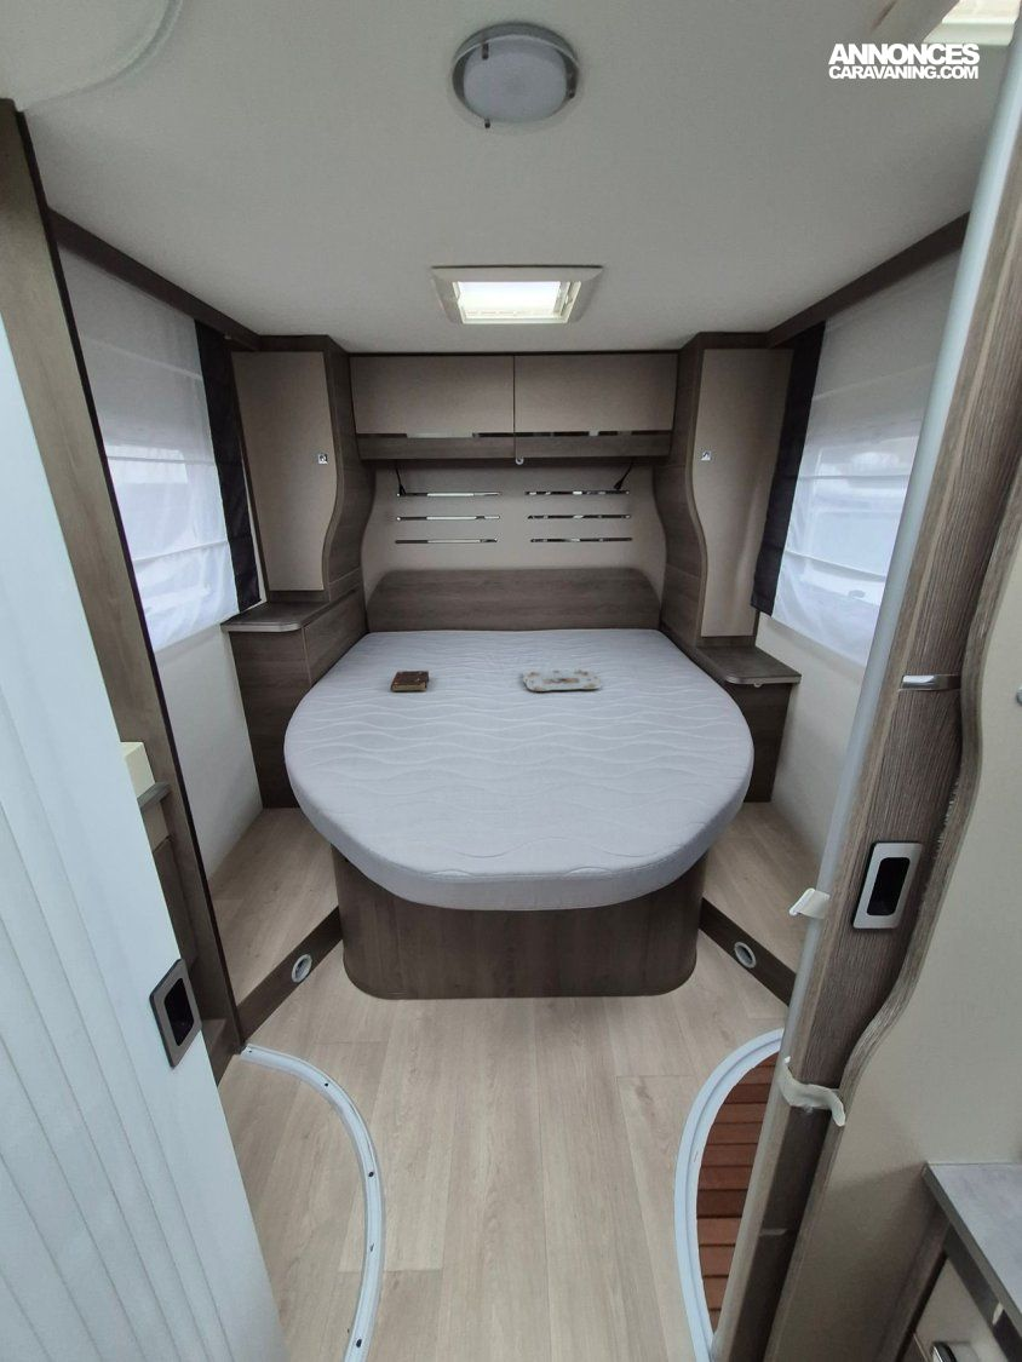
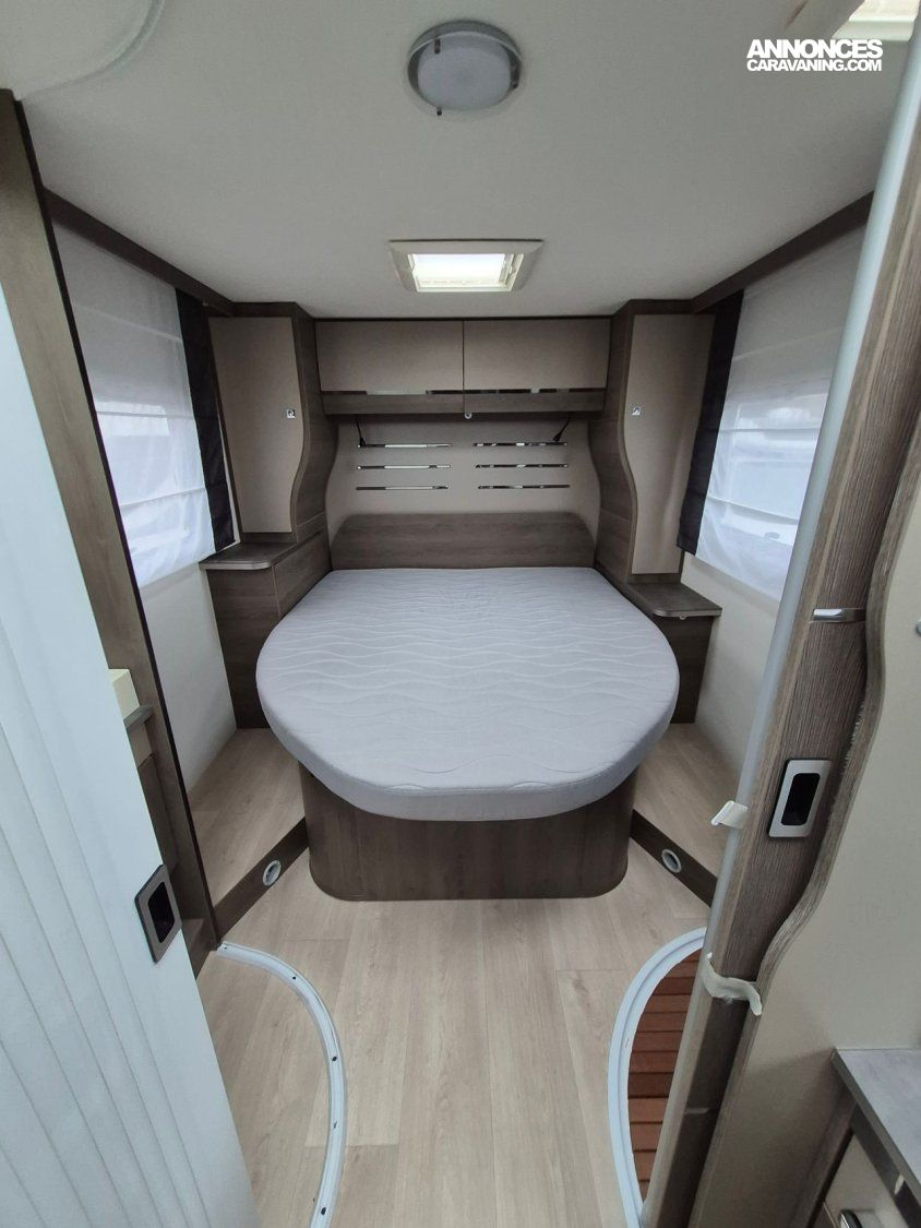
- serving tray [521,667,603,693]
- book [390,669,430,693]
